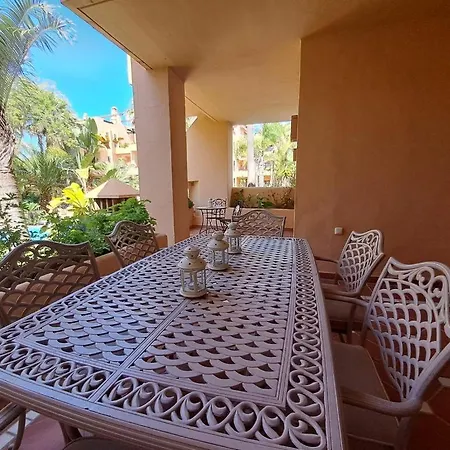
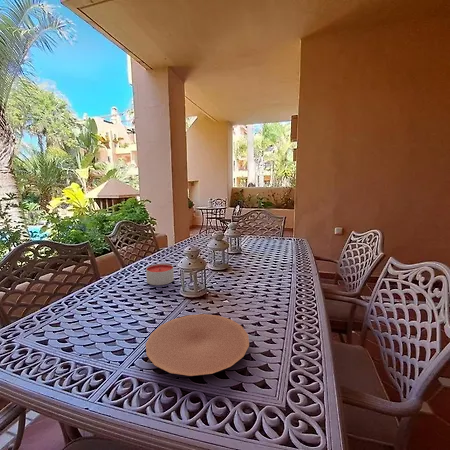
+ plate [145,313,250,377]
+ candle [145,263,175,286]
